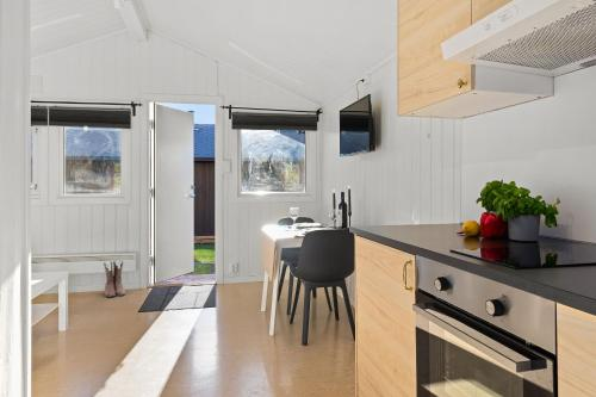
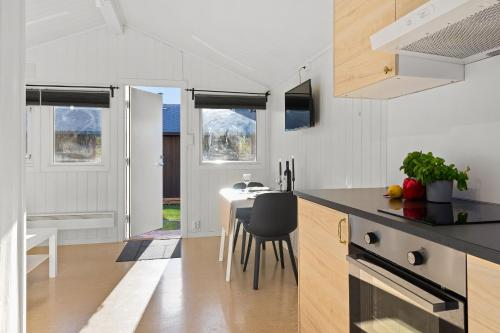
- boots [103,260,128,298]
